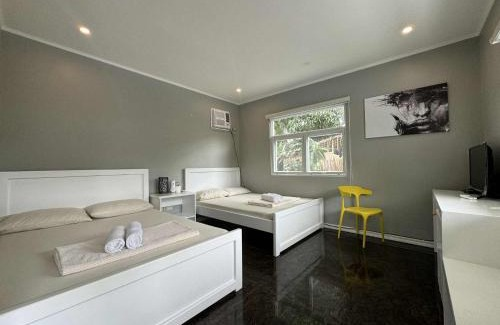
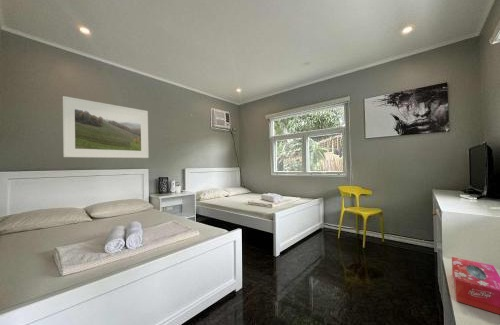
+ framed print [62,95,150,159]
+ tissue box [451,256,500,315]
